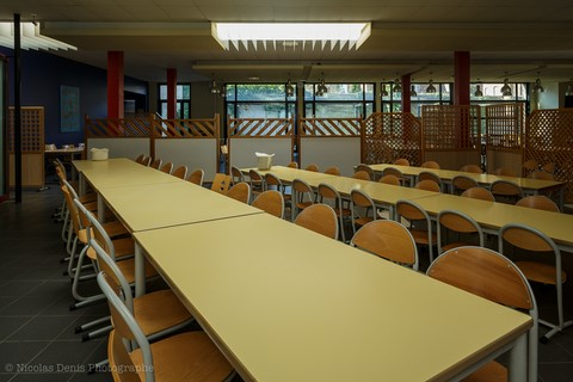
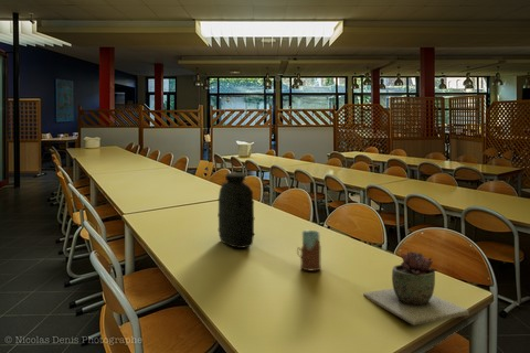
+ water jug [216,172,255,249]
+ succulent plant [362,250,469,327]
+ drinking glass [296,229,322,271]
